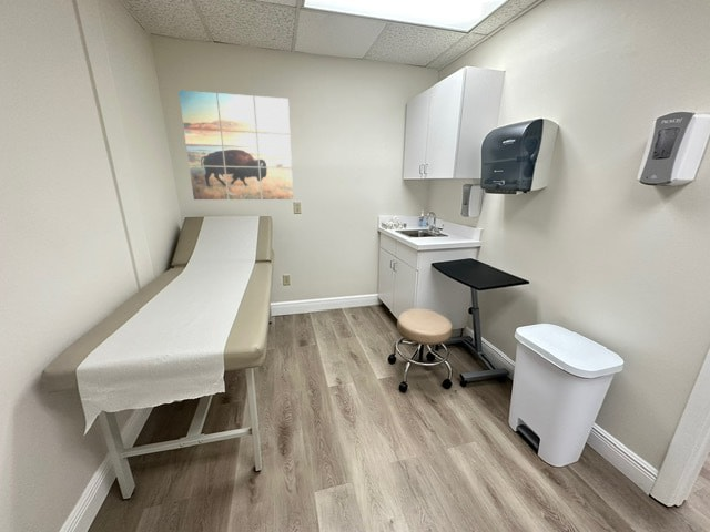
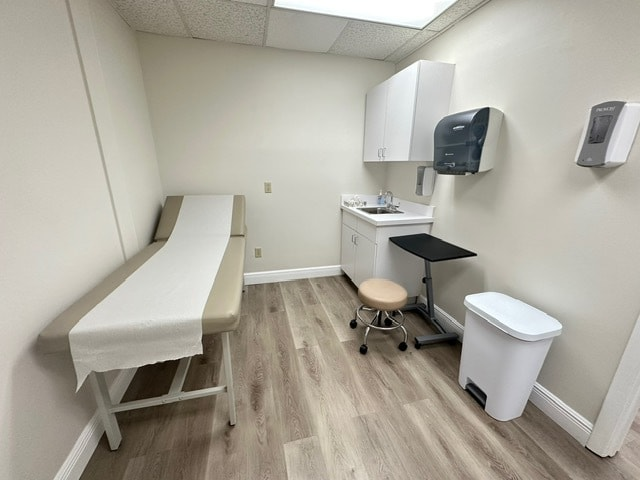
- wall art [178,89,294,201]
